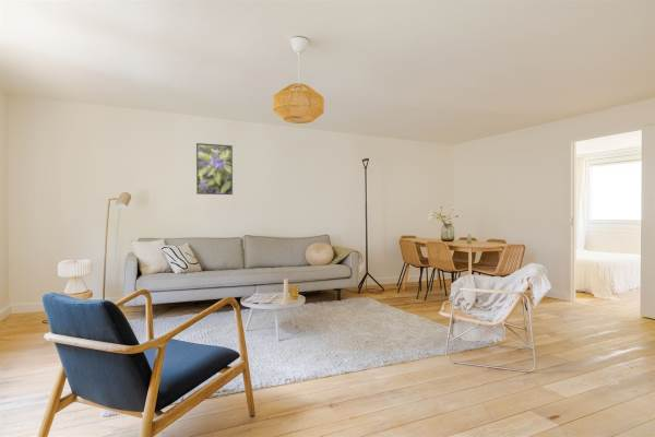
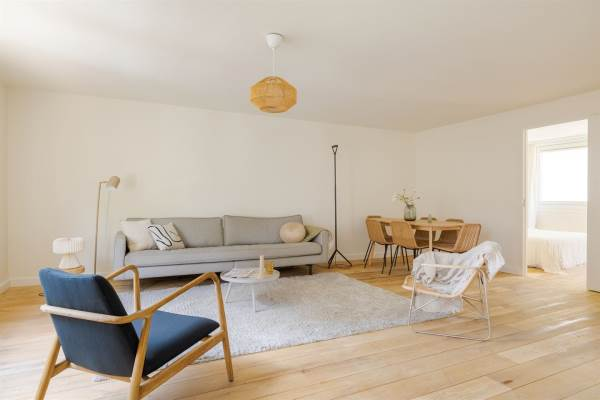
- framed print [195,142,234,196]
